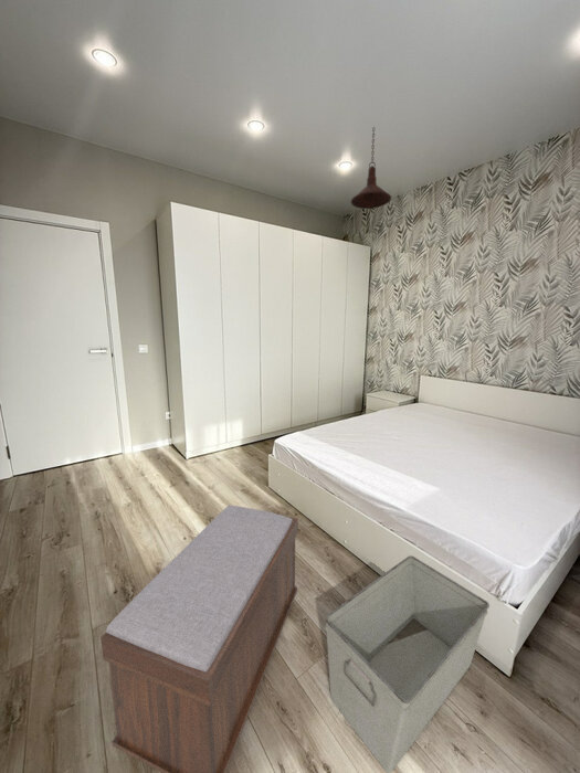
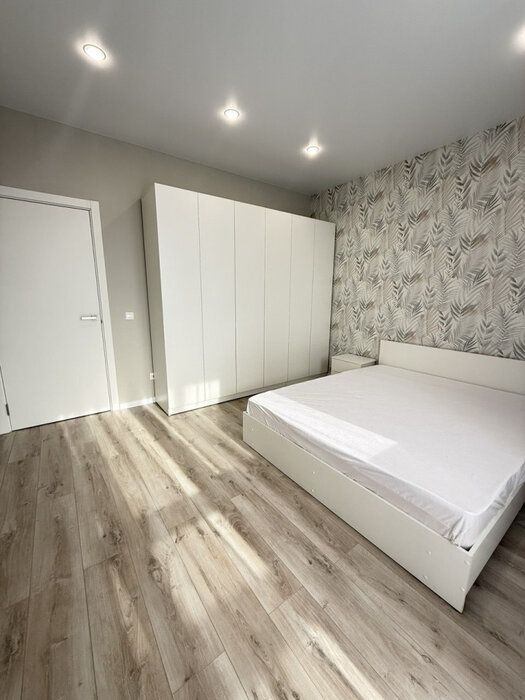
- storage bin [324,554,491,773]
- bench [99,505,299,773]
- pendant light [350,126,392,210]
